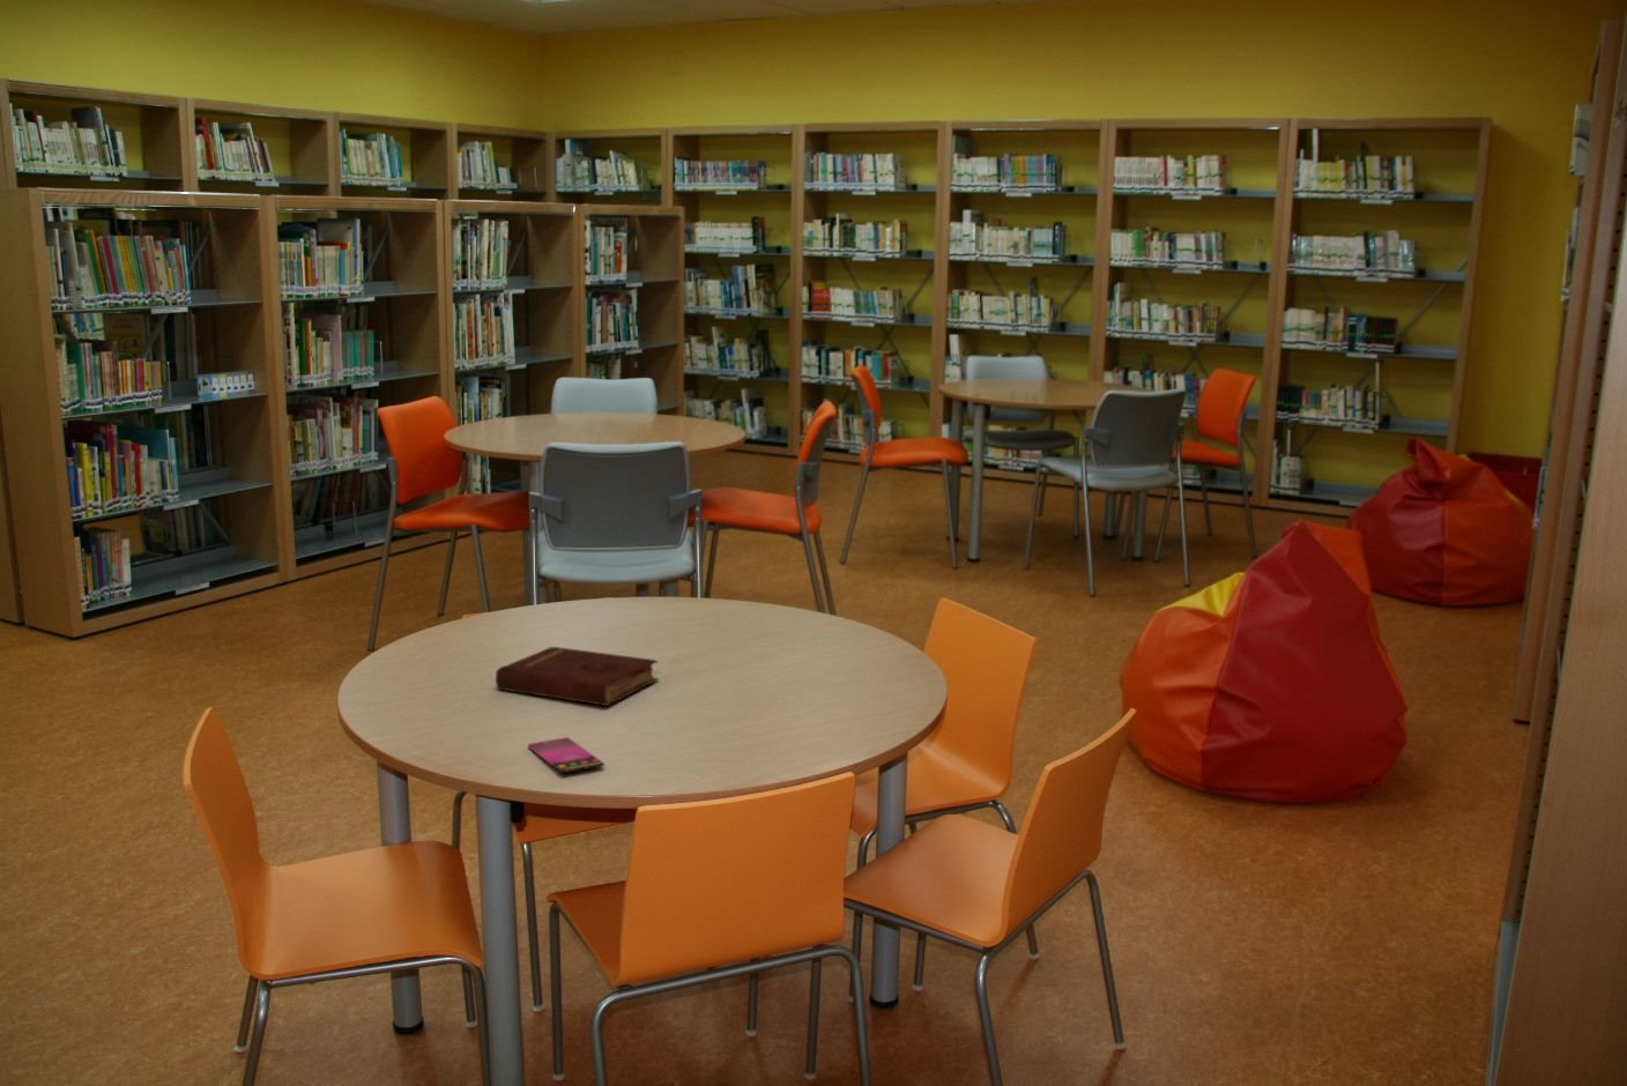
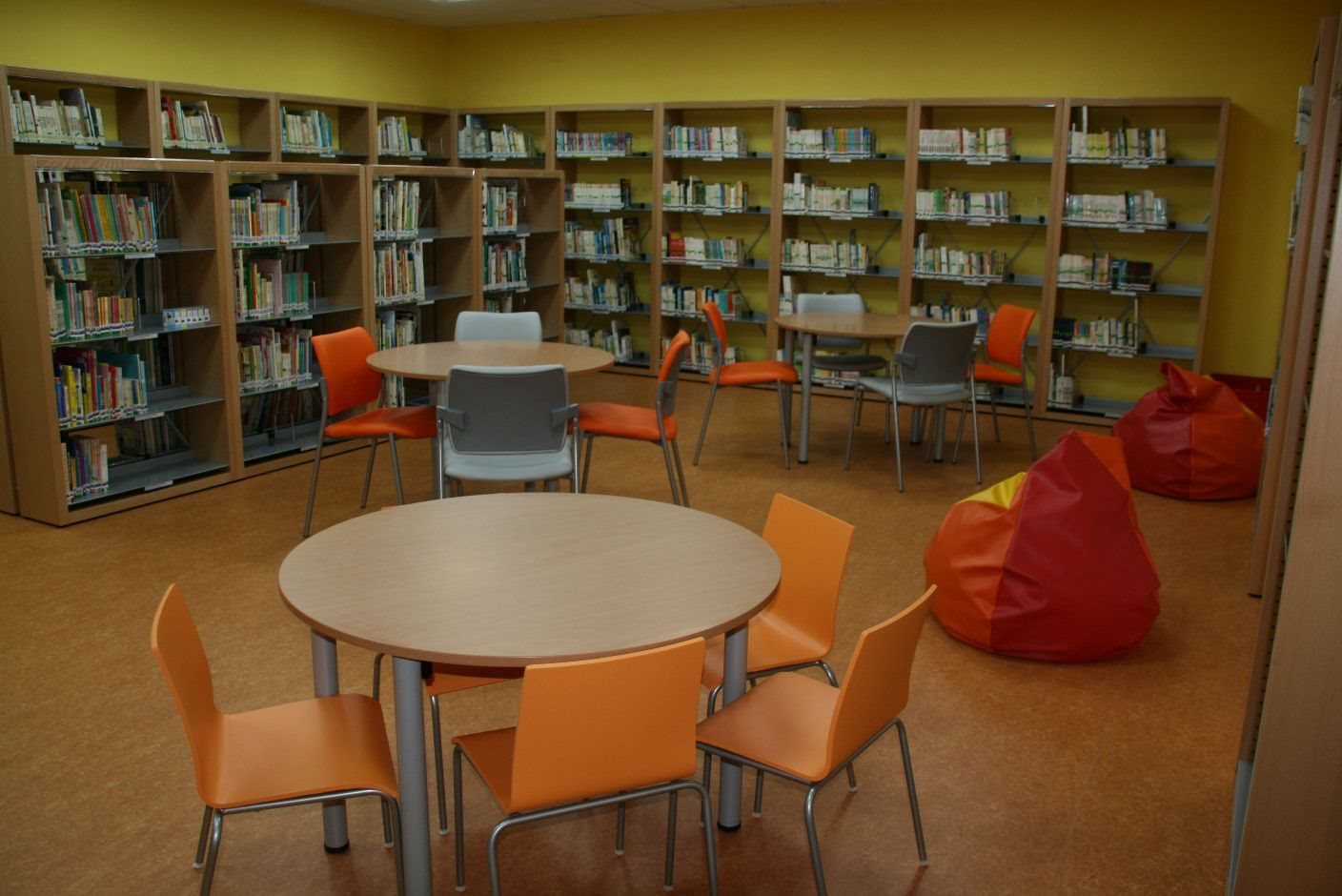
- hardback book [495,646,660,707]
- smartphone [527,736,605,775]
